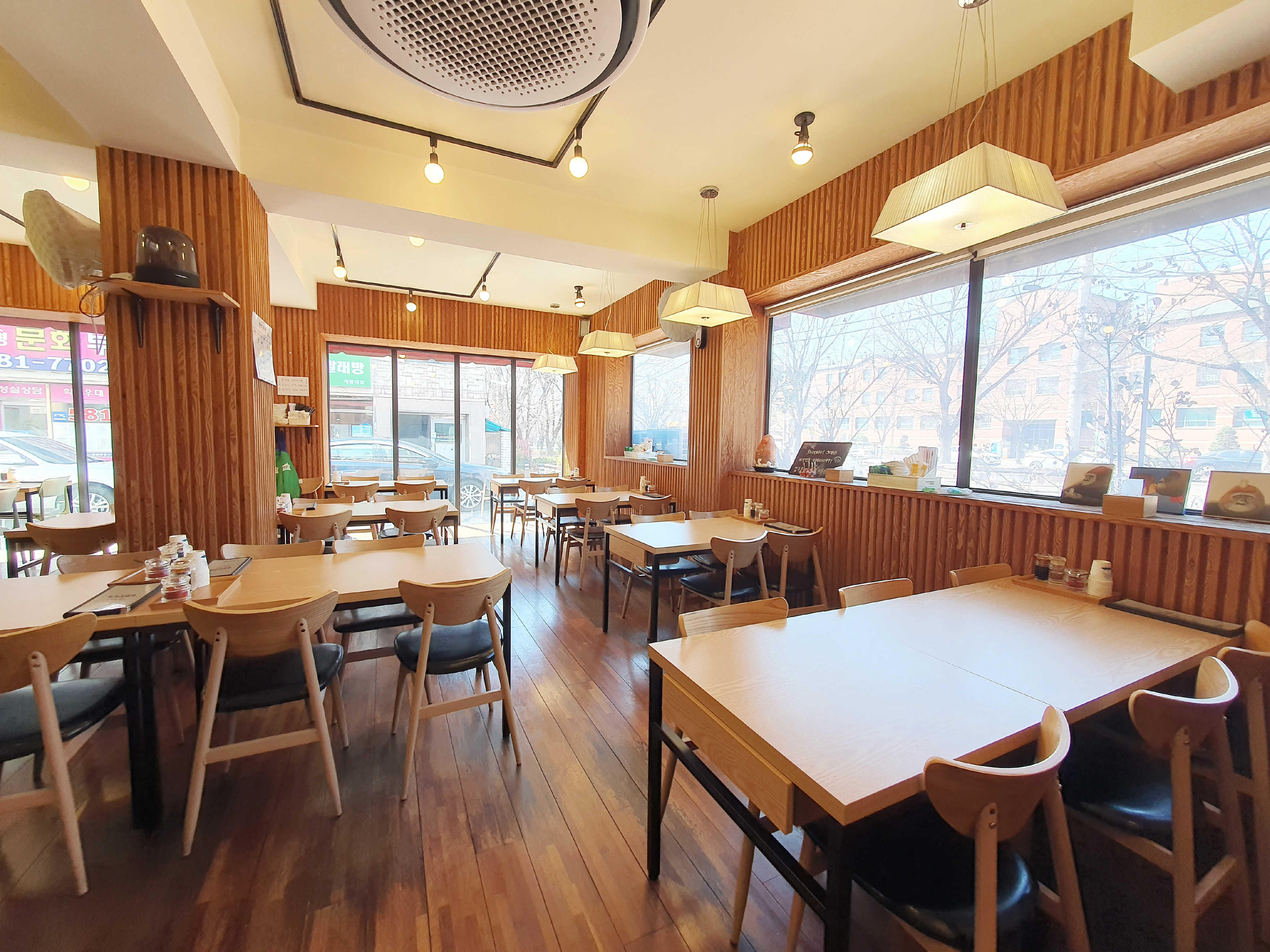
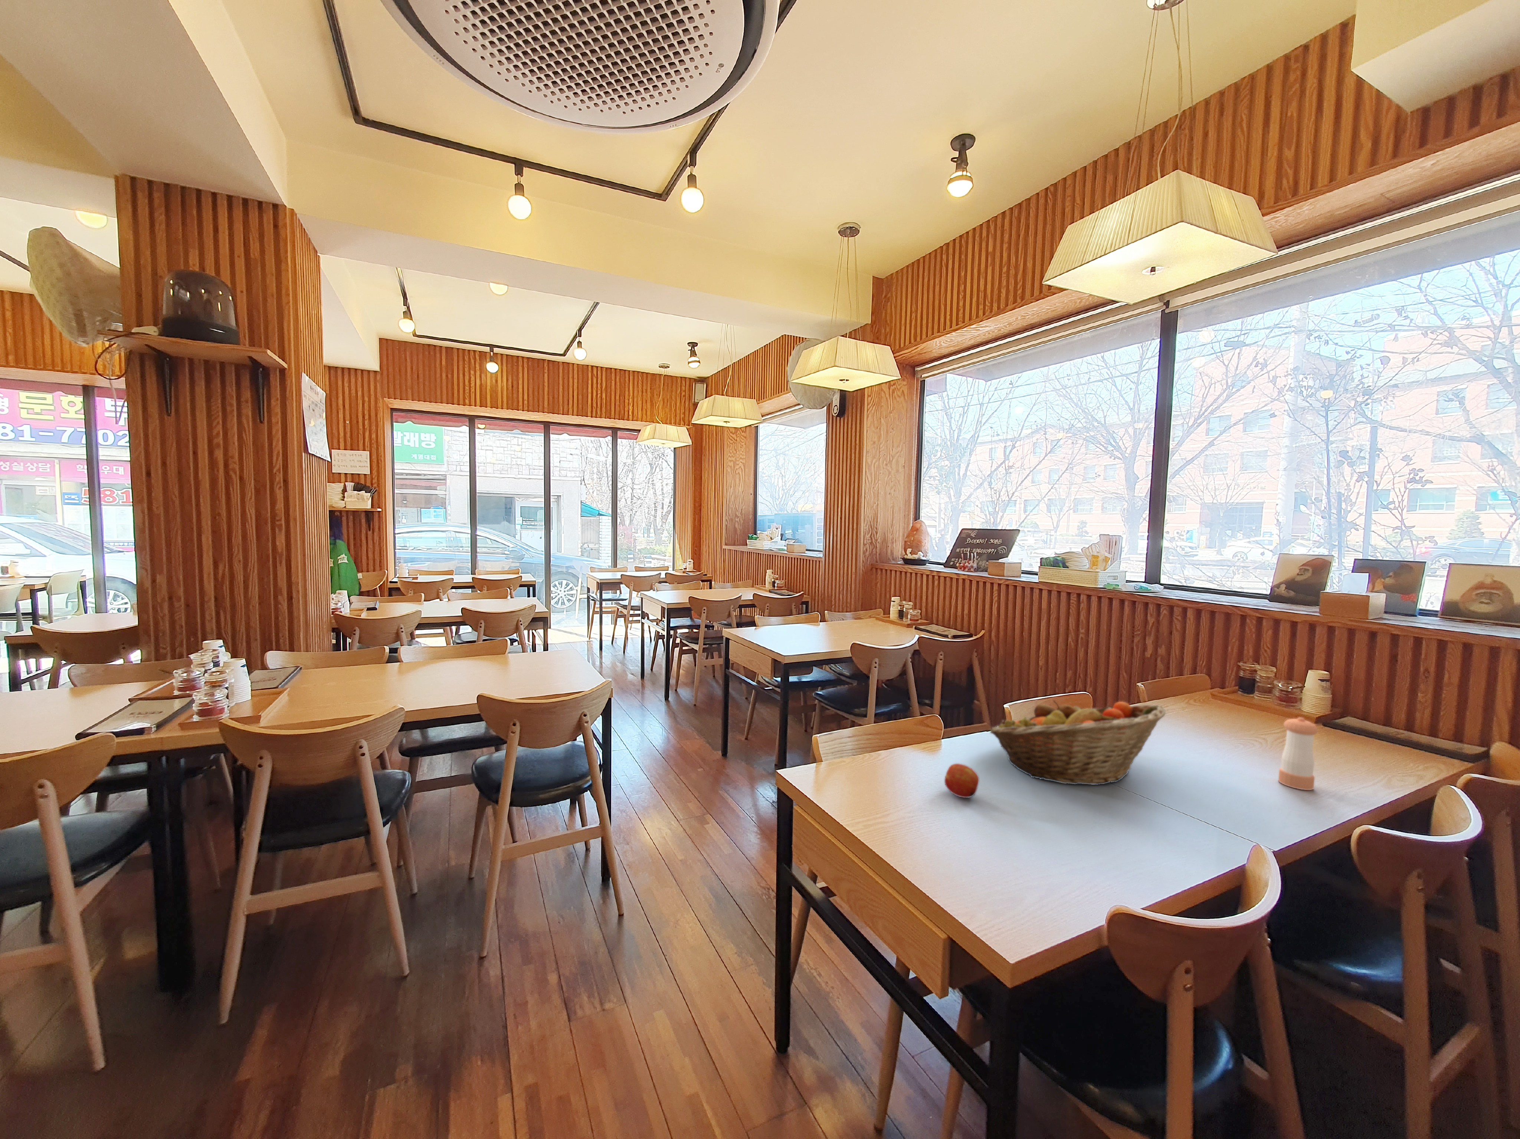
+ apple [944,763,980,798]
+ pepper shaker [1278,717,1319,791]
+ fruit basket [990,700,1167,785]
